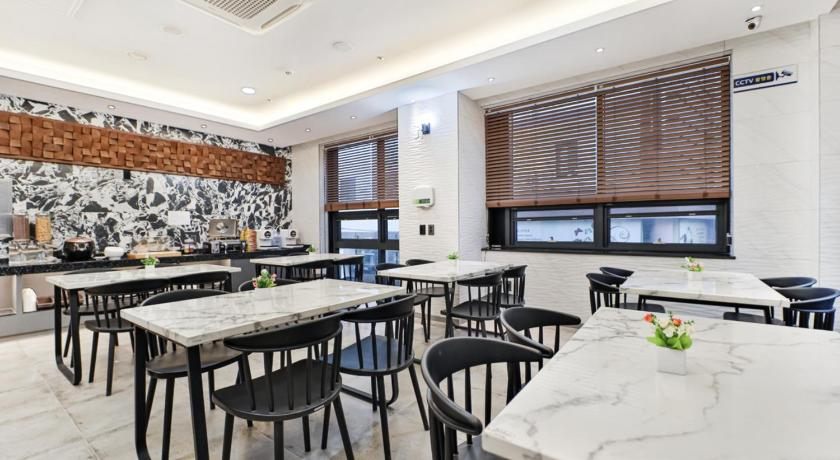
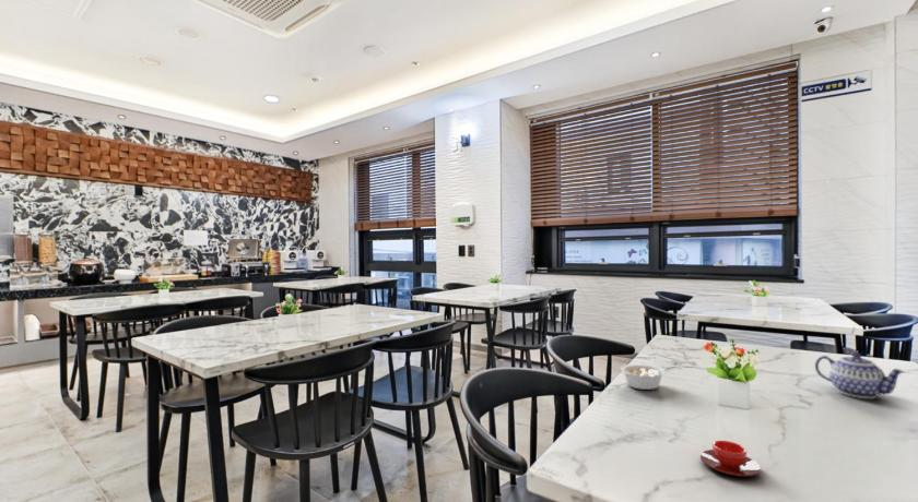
+ legume [620,363,675,391]
+ teapot [814,351,906,399]
+ teacup [699,440,762,477]
